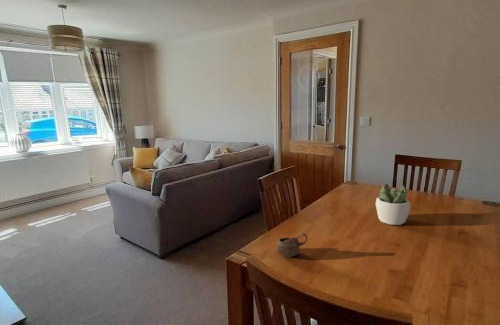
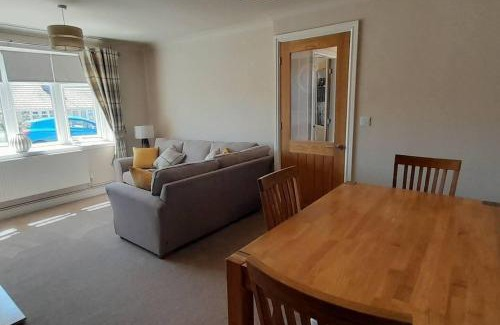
- succulent plant [375,183,411,226]
- cup [275,232,308,258]
